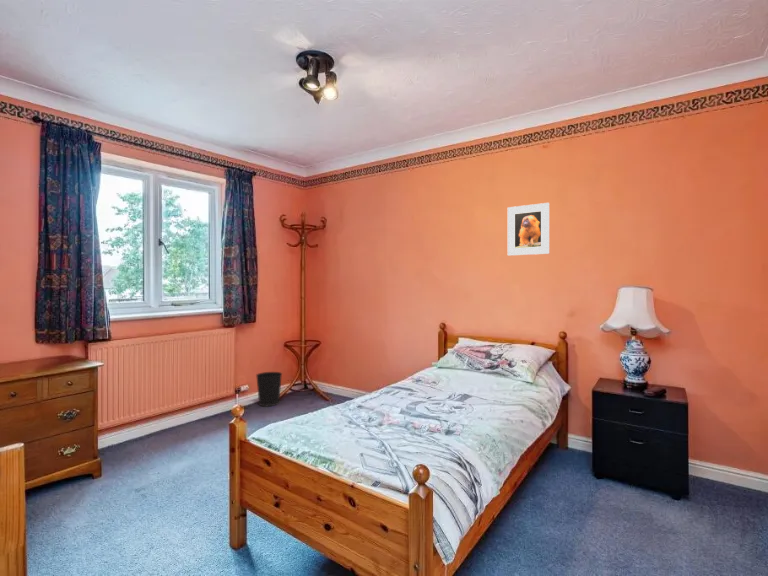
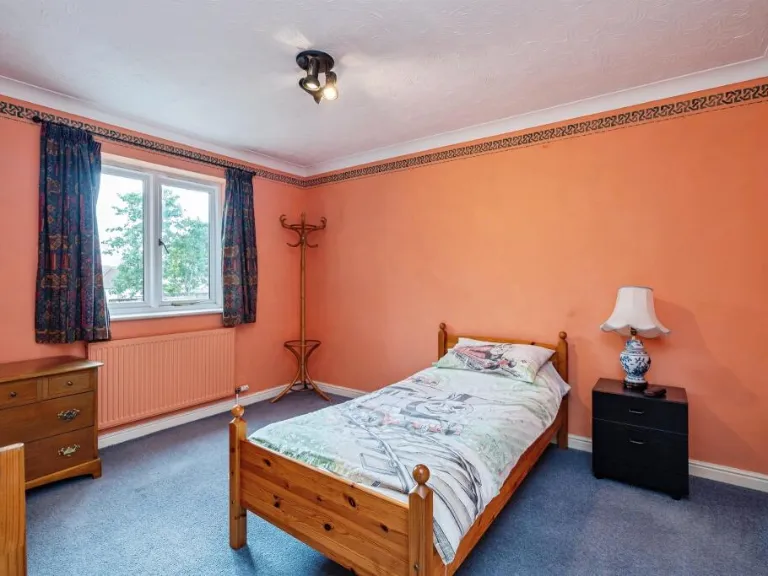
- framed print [507,202,550,257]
- wastebasket [255,371,283,407]
